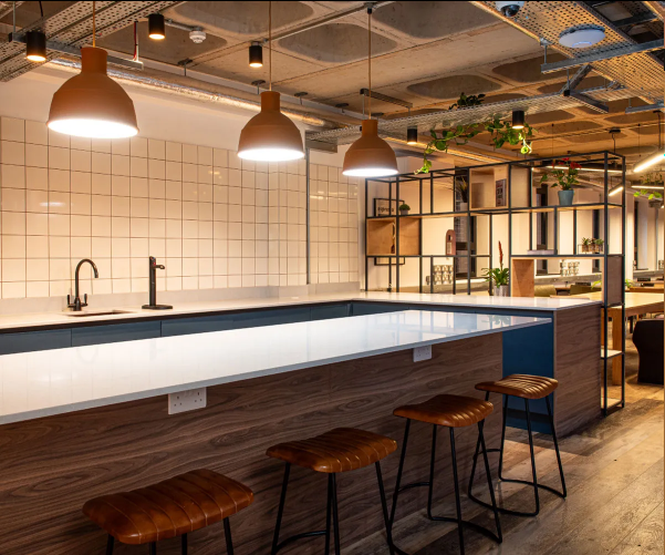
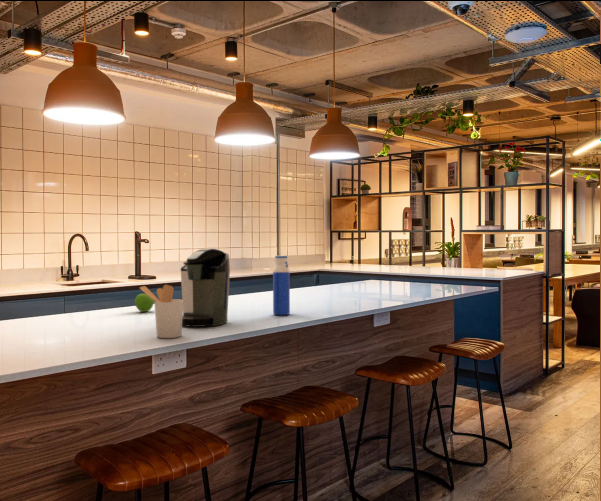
+ water bottle [272,255,291,316]
+ fruit [134,292,155,313]
+ utensil holder [139,284,183,339]
+ coffee maker [180,247,231,328]
